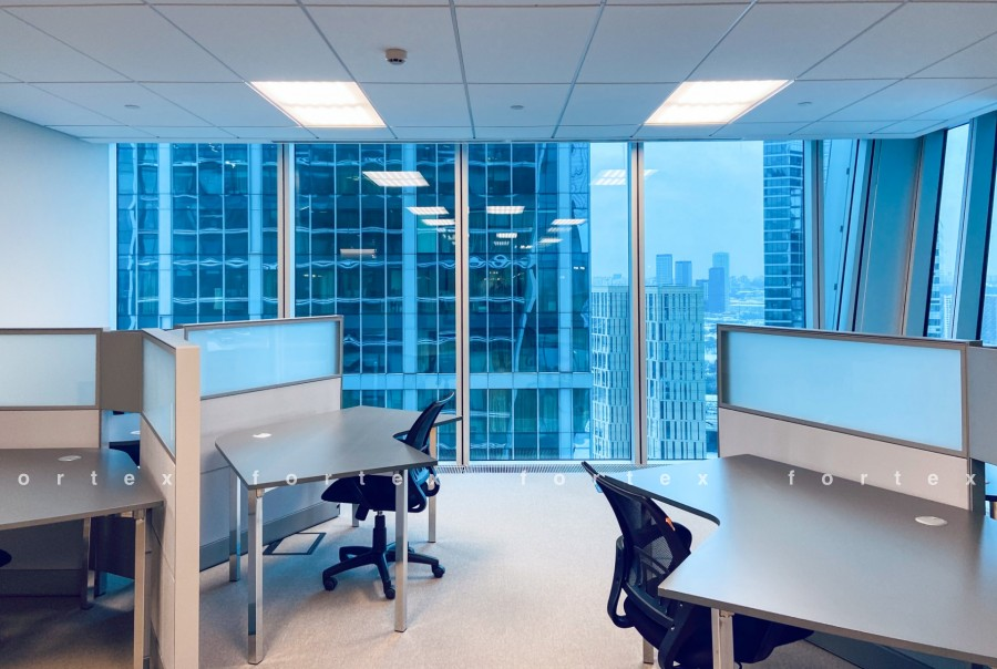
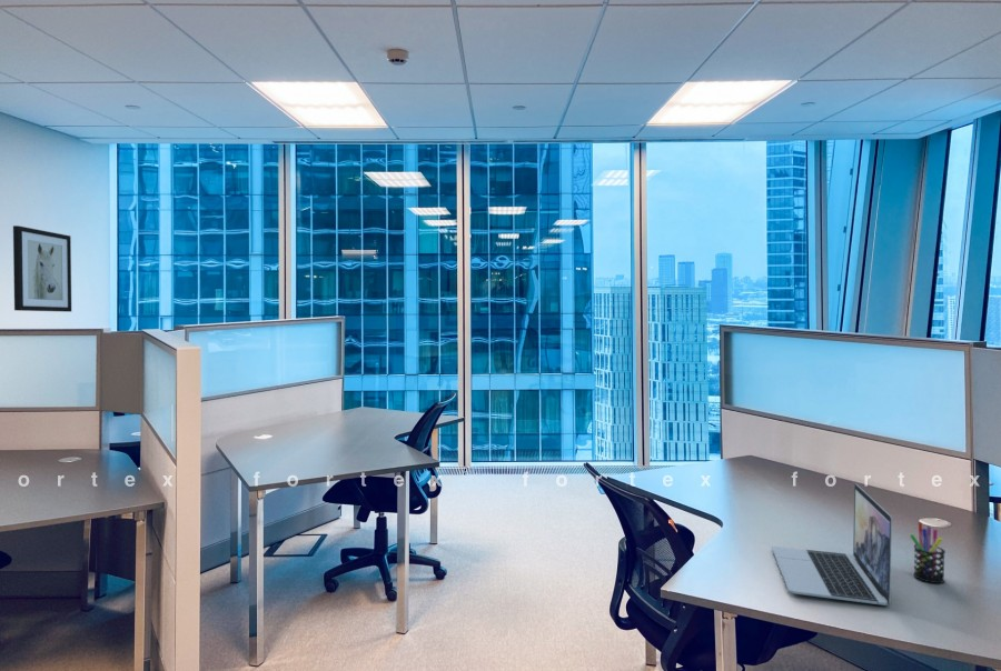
+ laptop [771,482,893,607]
+ pen holder [909,521,947,584]
+ wall art [12,224,72,313]
